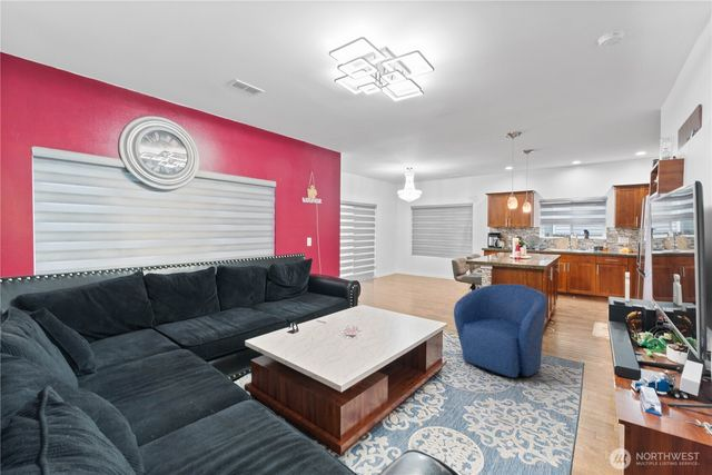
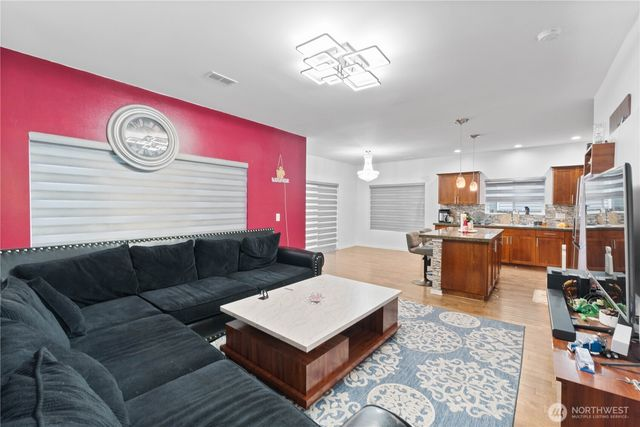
- armchair [453,283,550,379]
